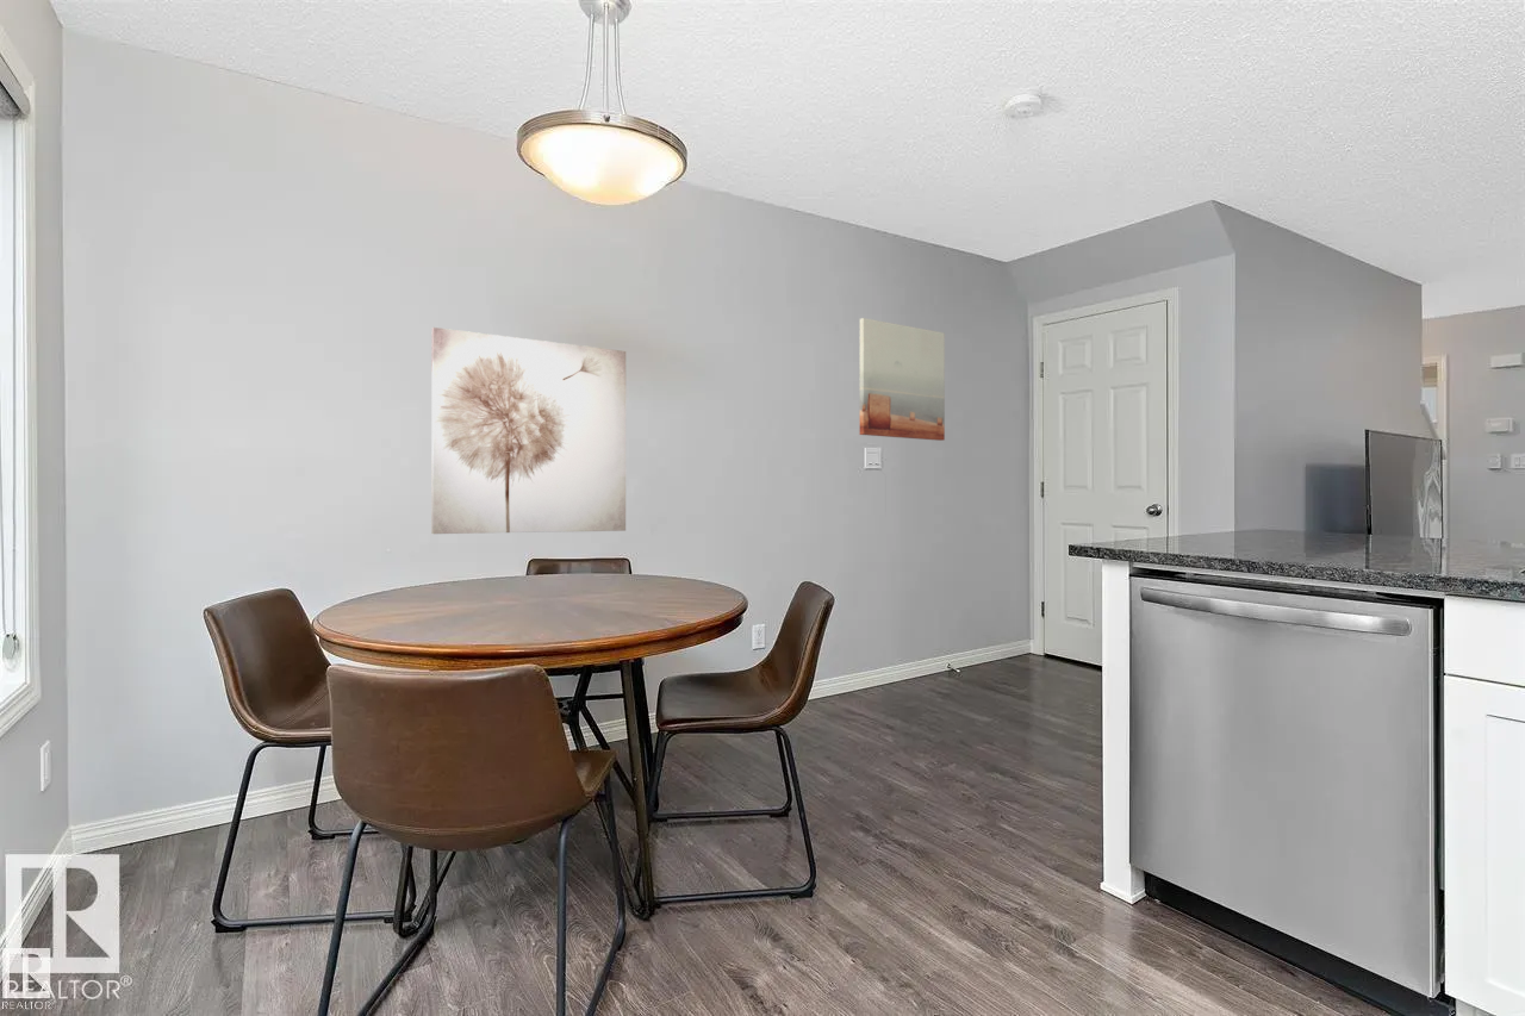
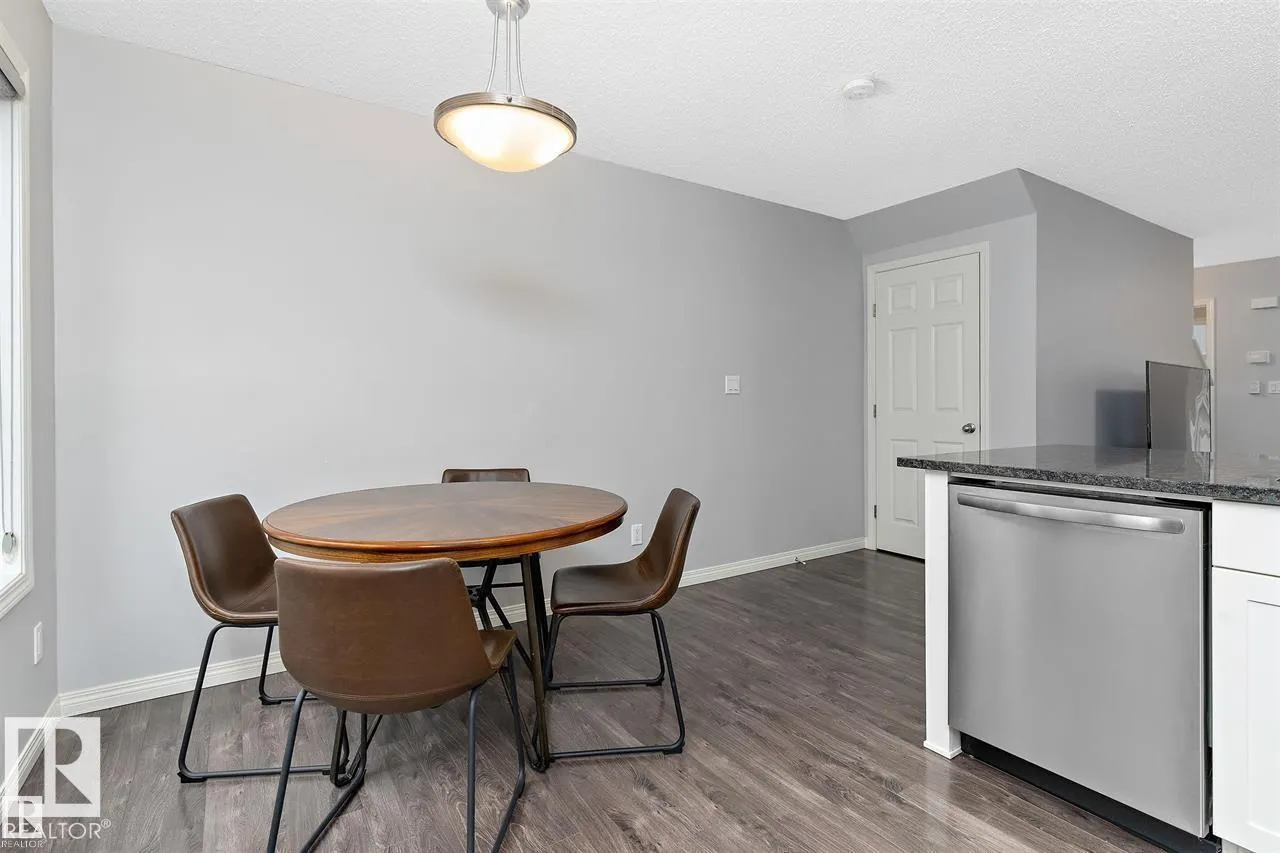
- wall art [430,326,627,535]
- wall art [858,317,946,442]
